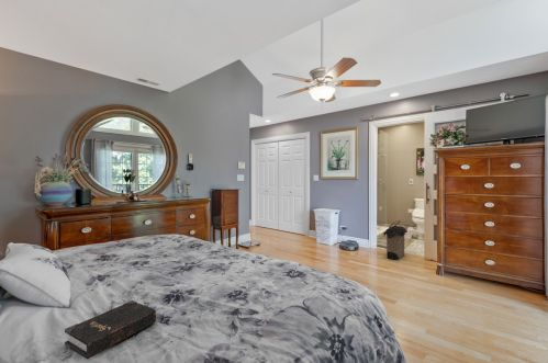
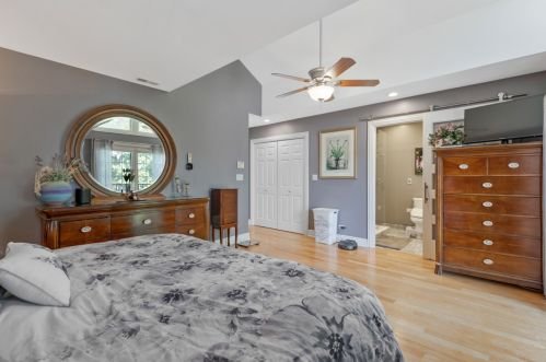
- hardback book [64,299,157,360]
- laundry hamper [382,219,409,261]
